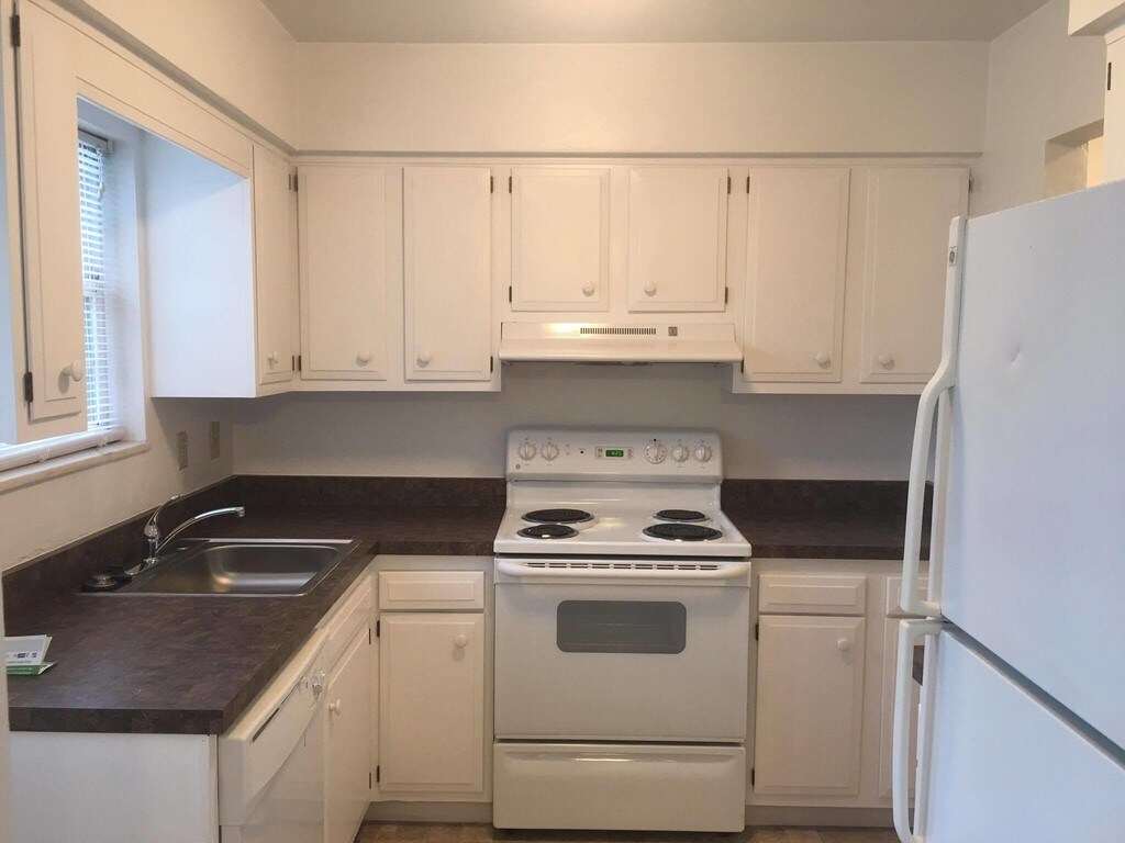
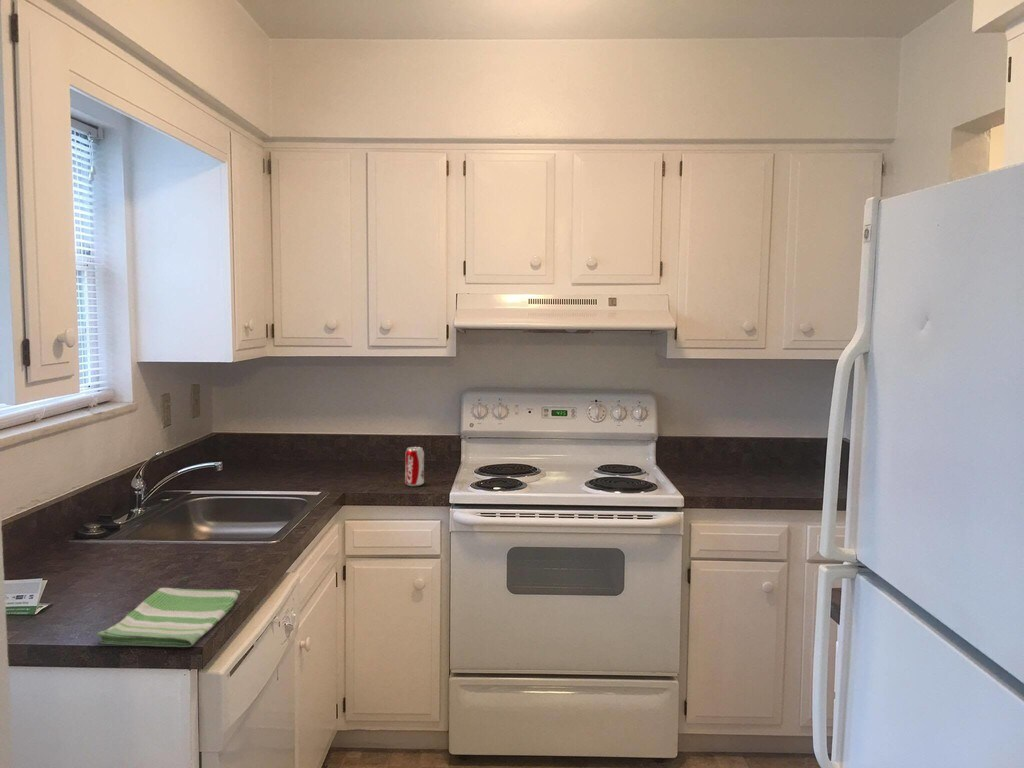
+ dish towel [95,587,241,648]
+ beverage can [404,446,425,487]
